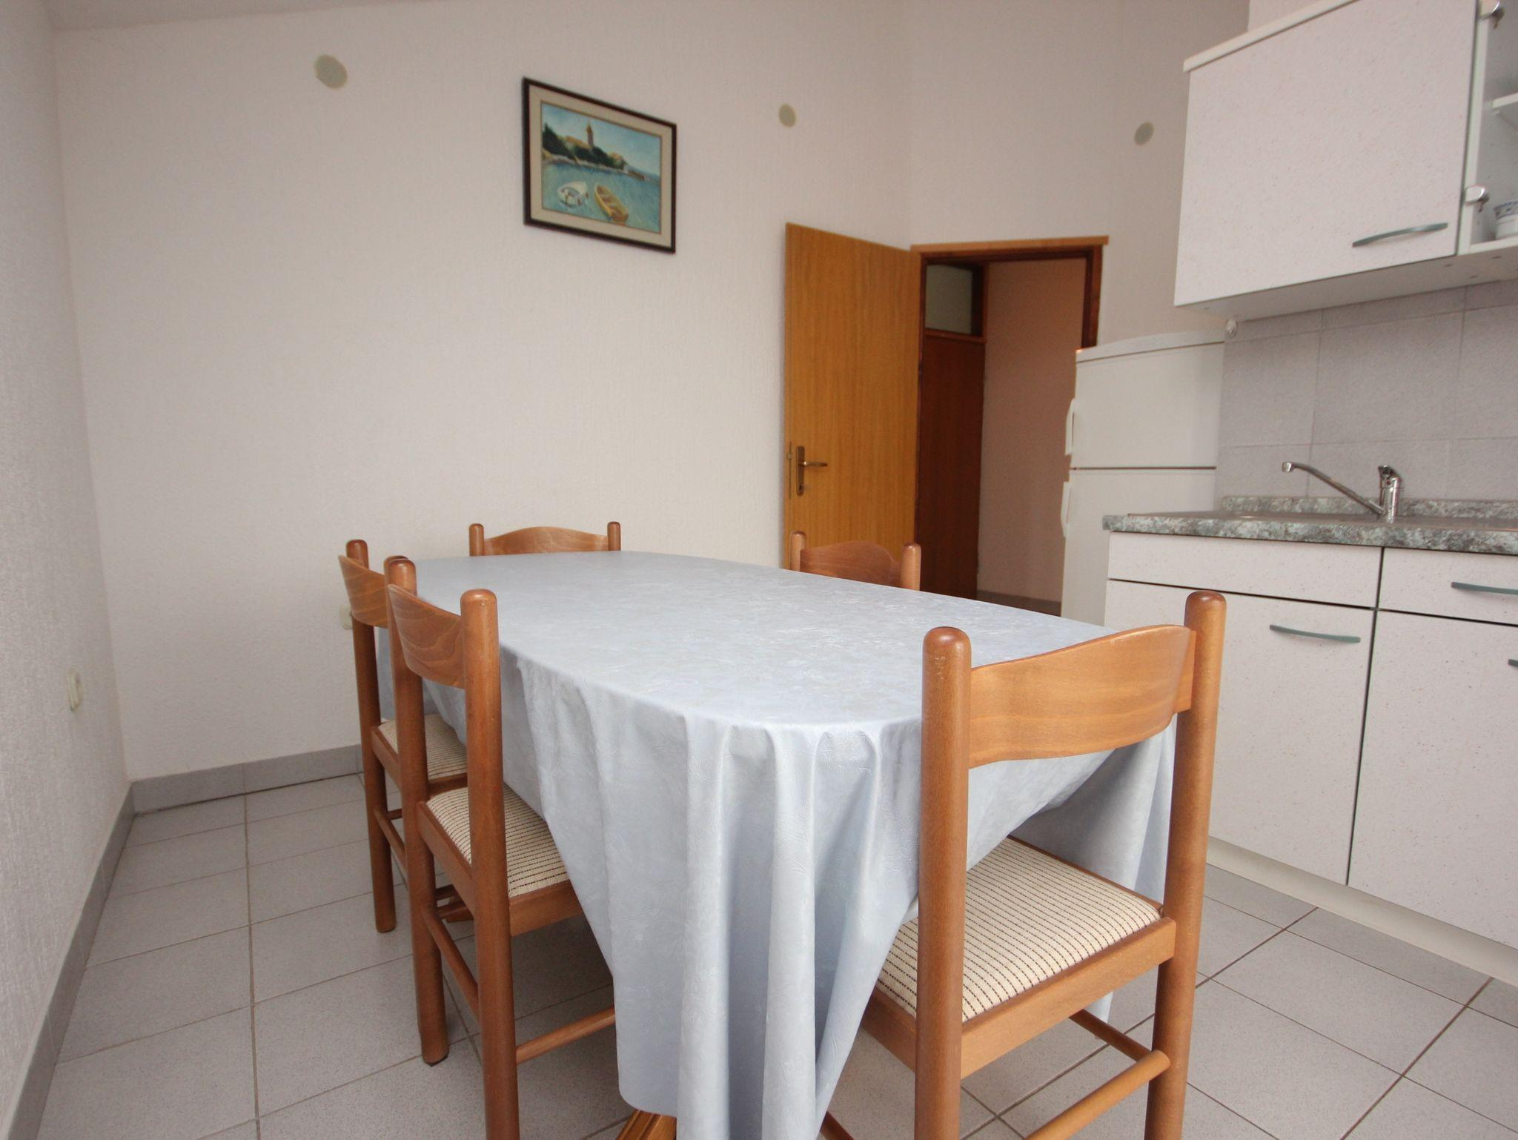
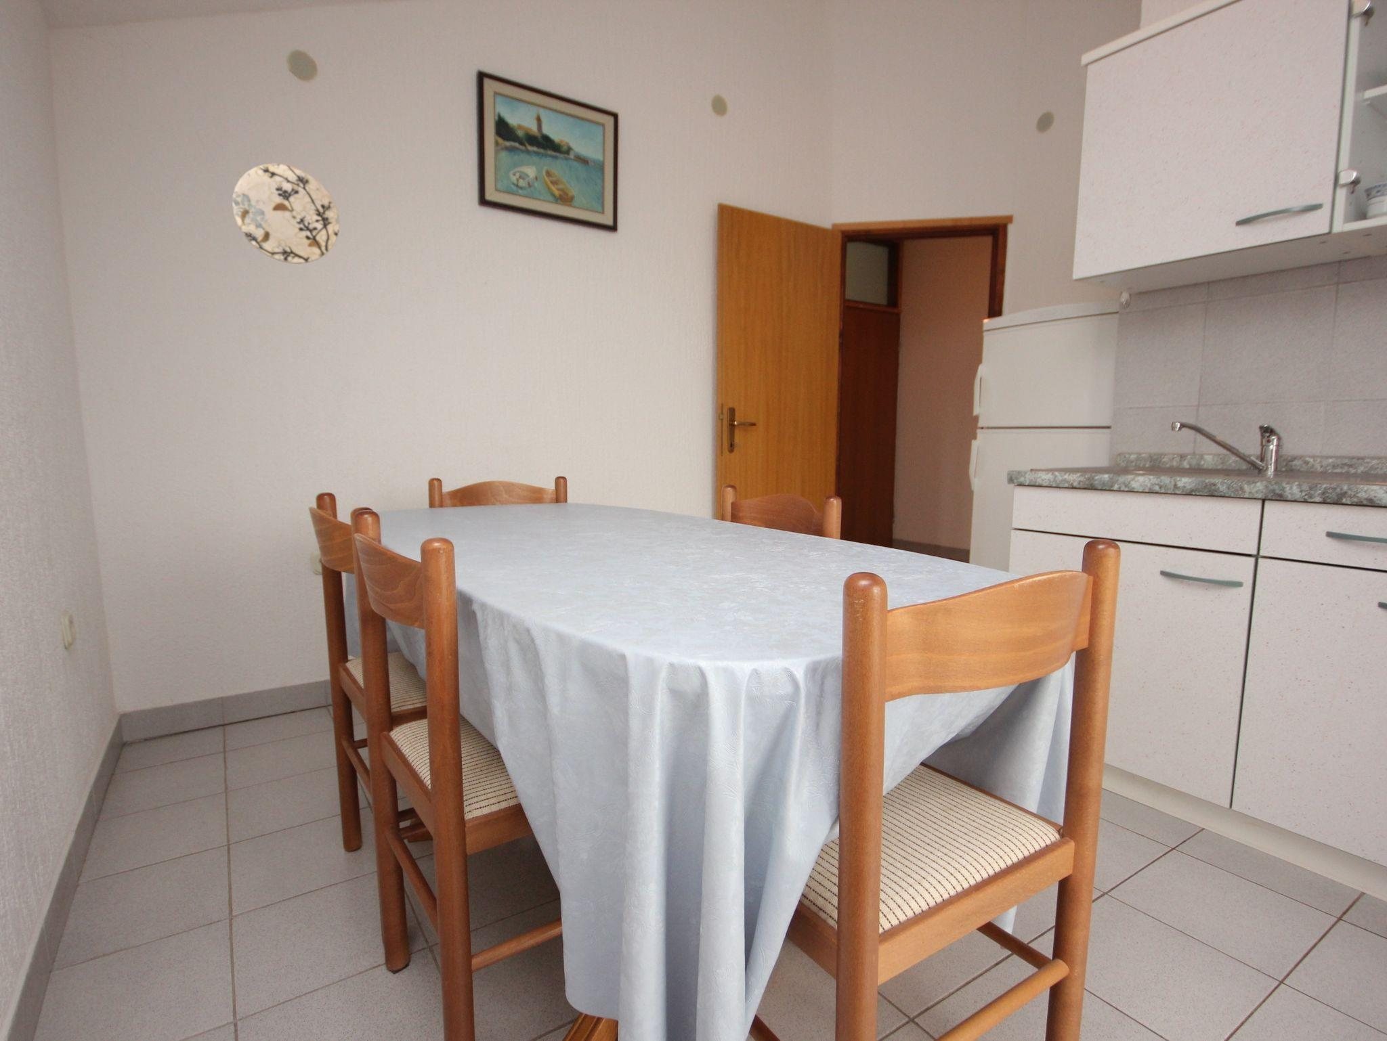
+ decorative plate [232,163,340,265]
